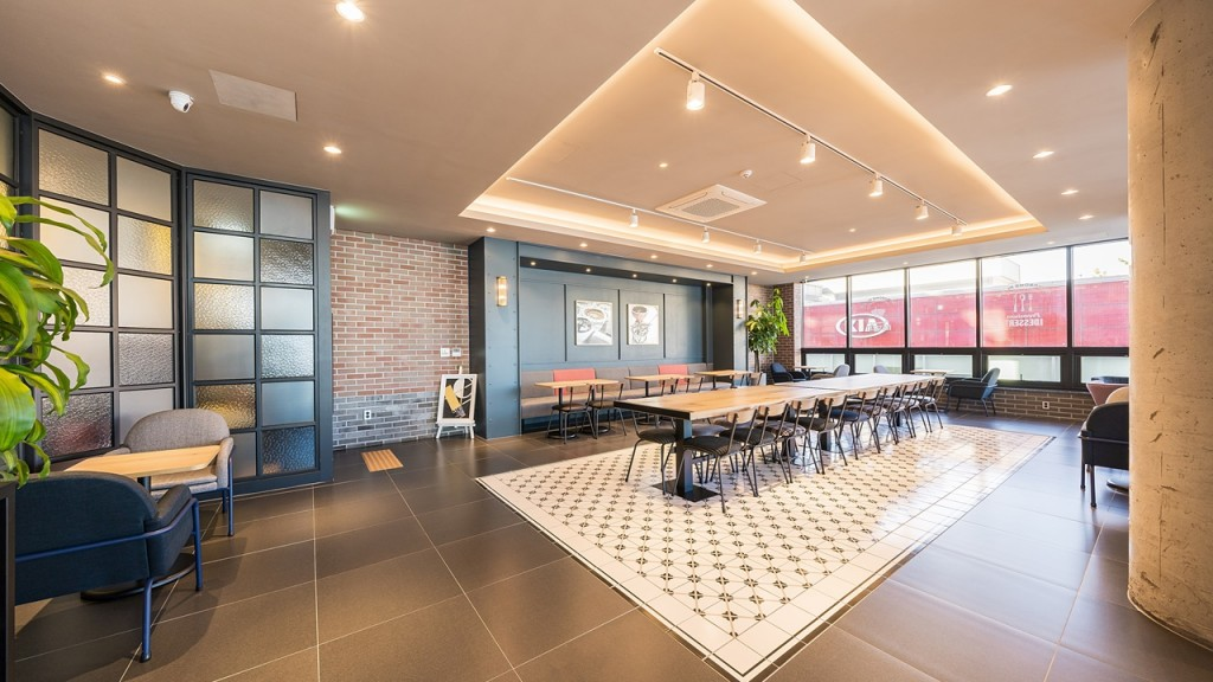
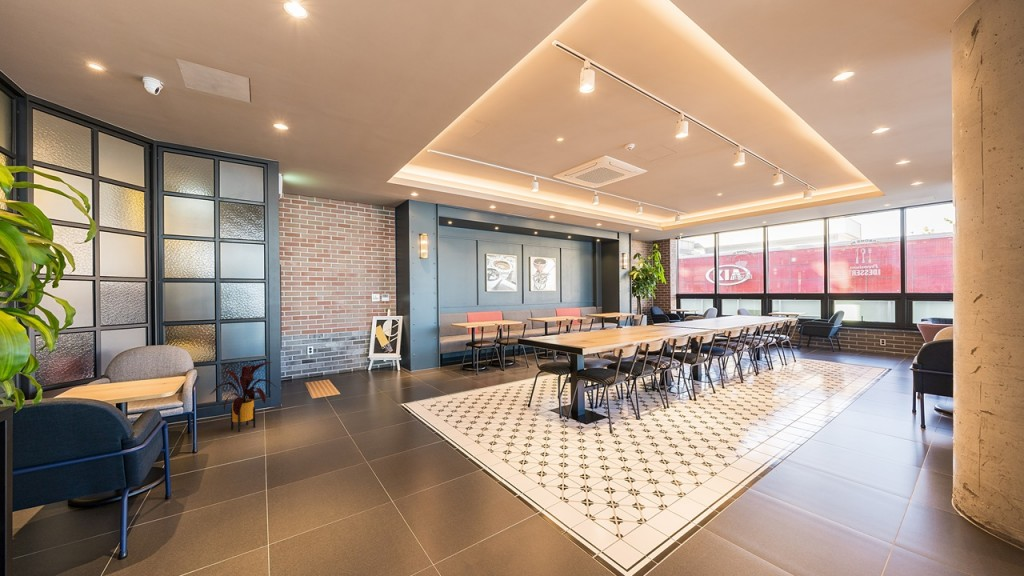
+ house plant [210,361,277,433]
